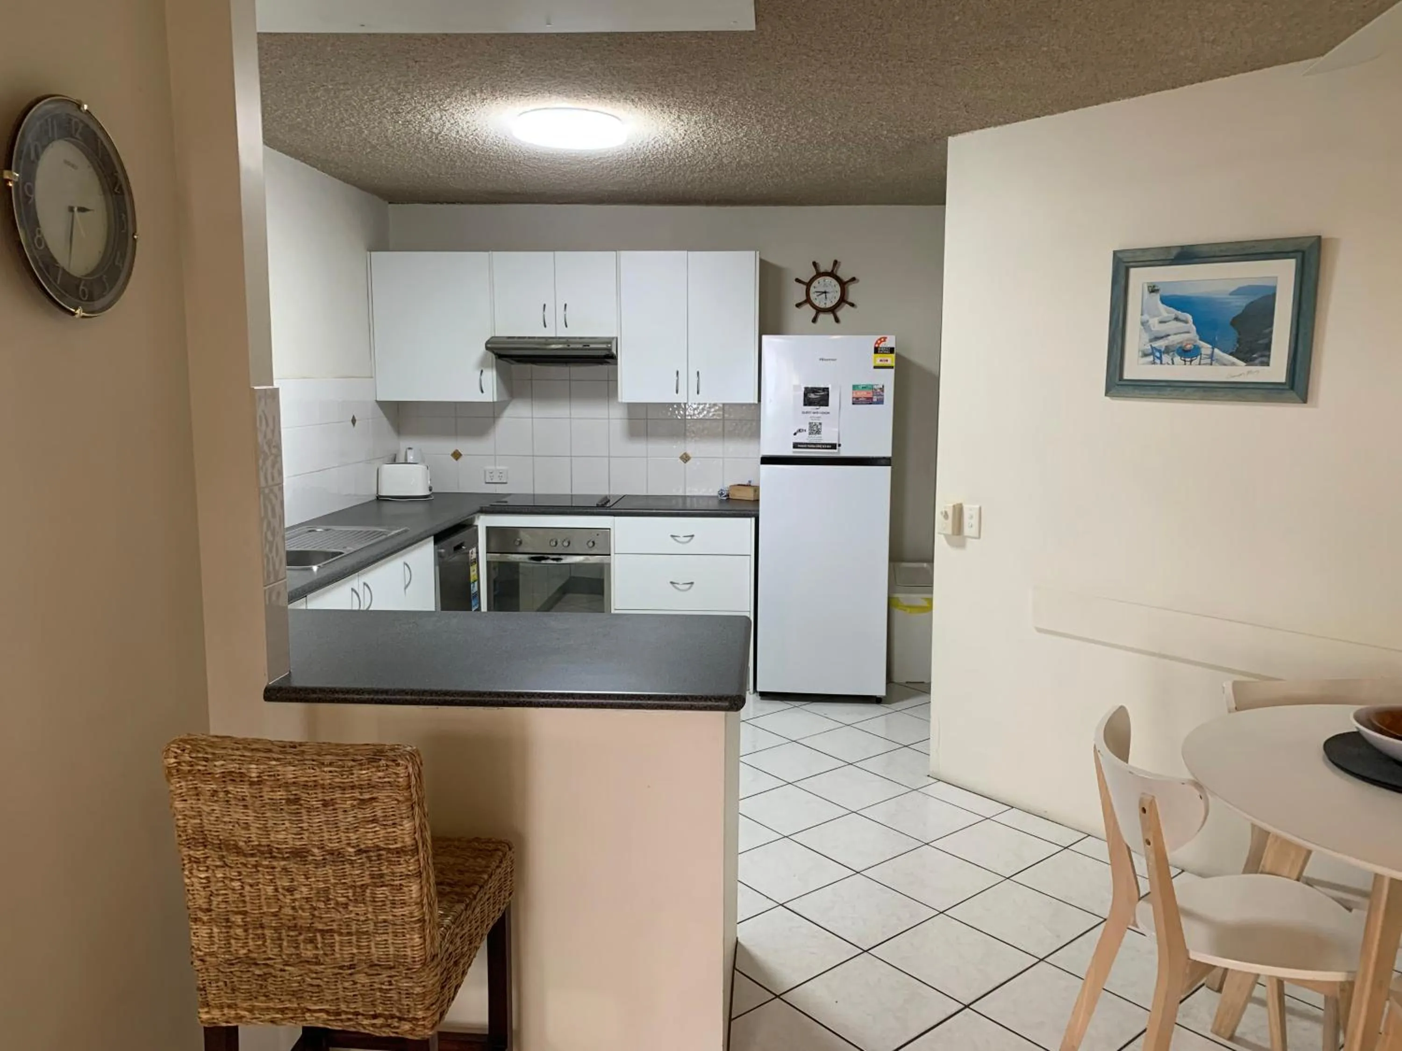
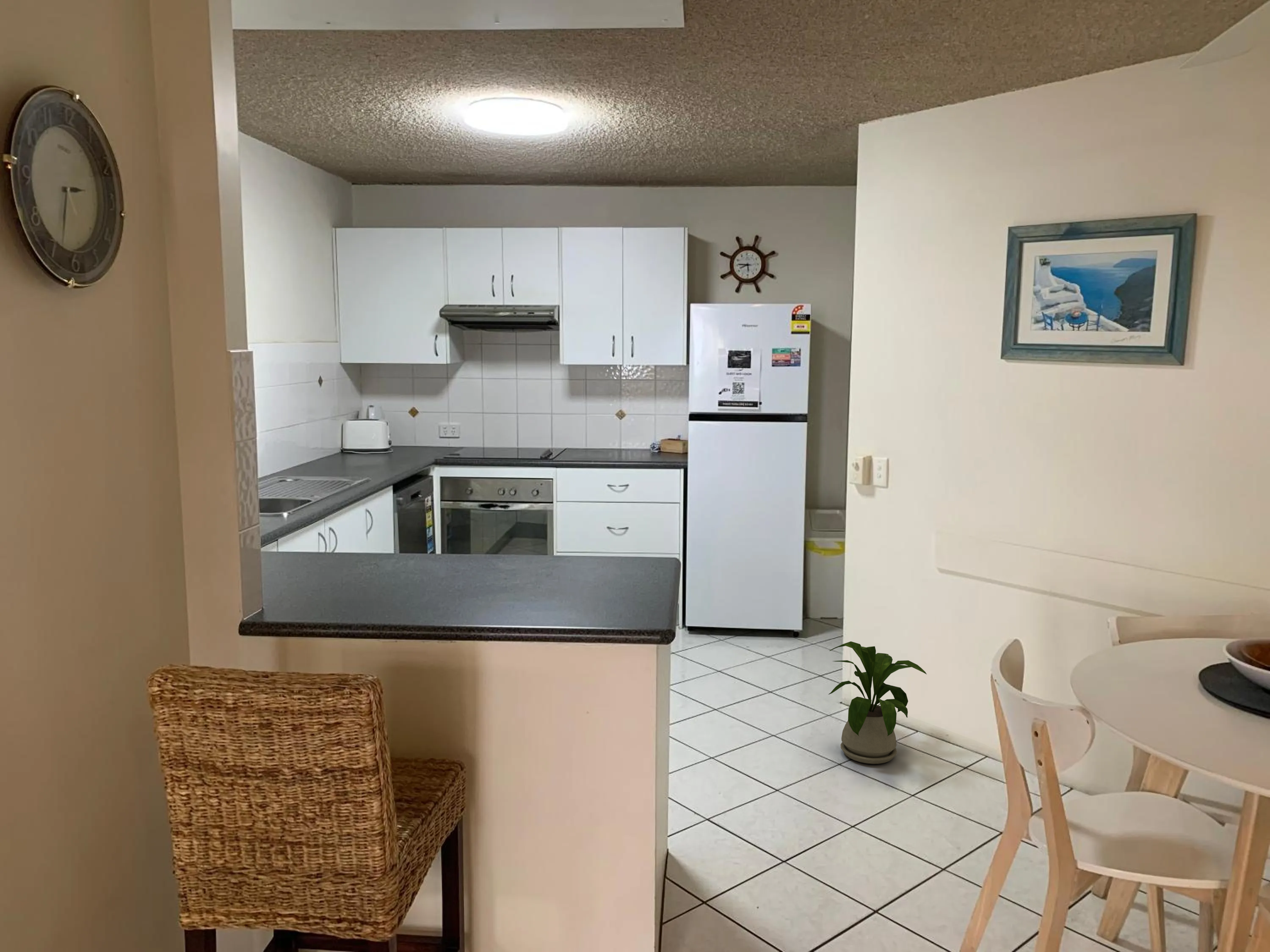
+ house plant [828,641,927,764]
